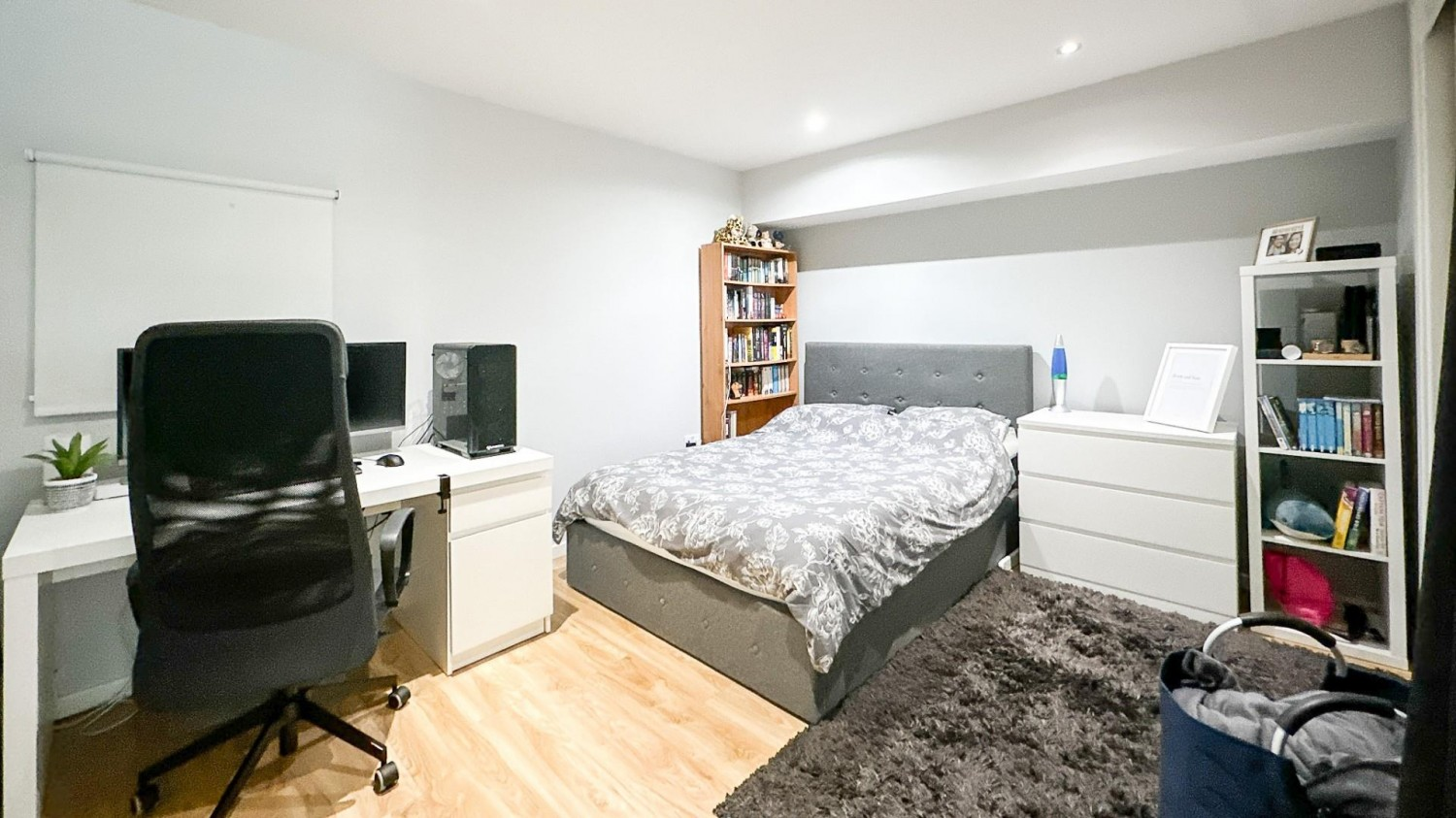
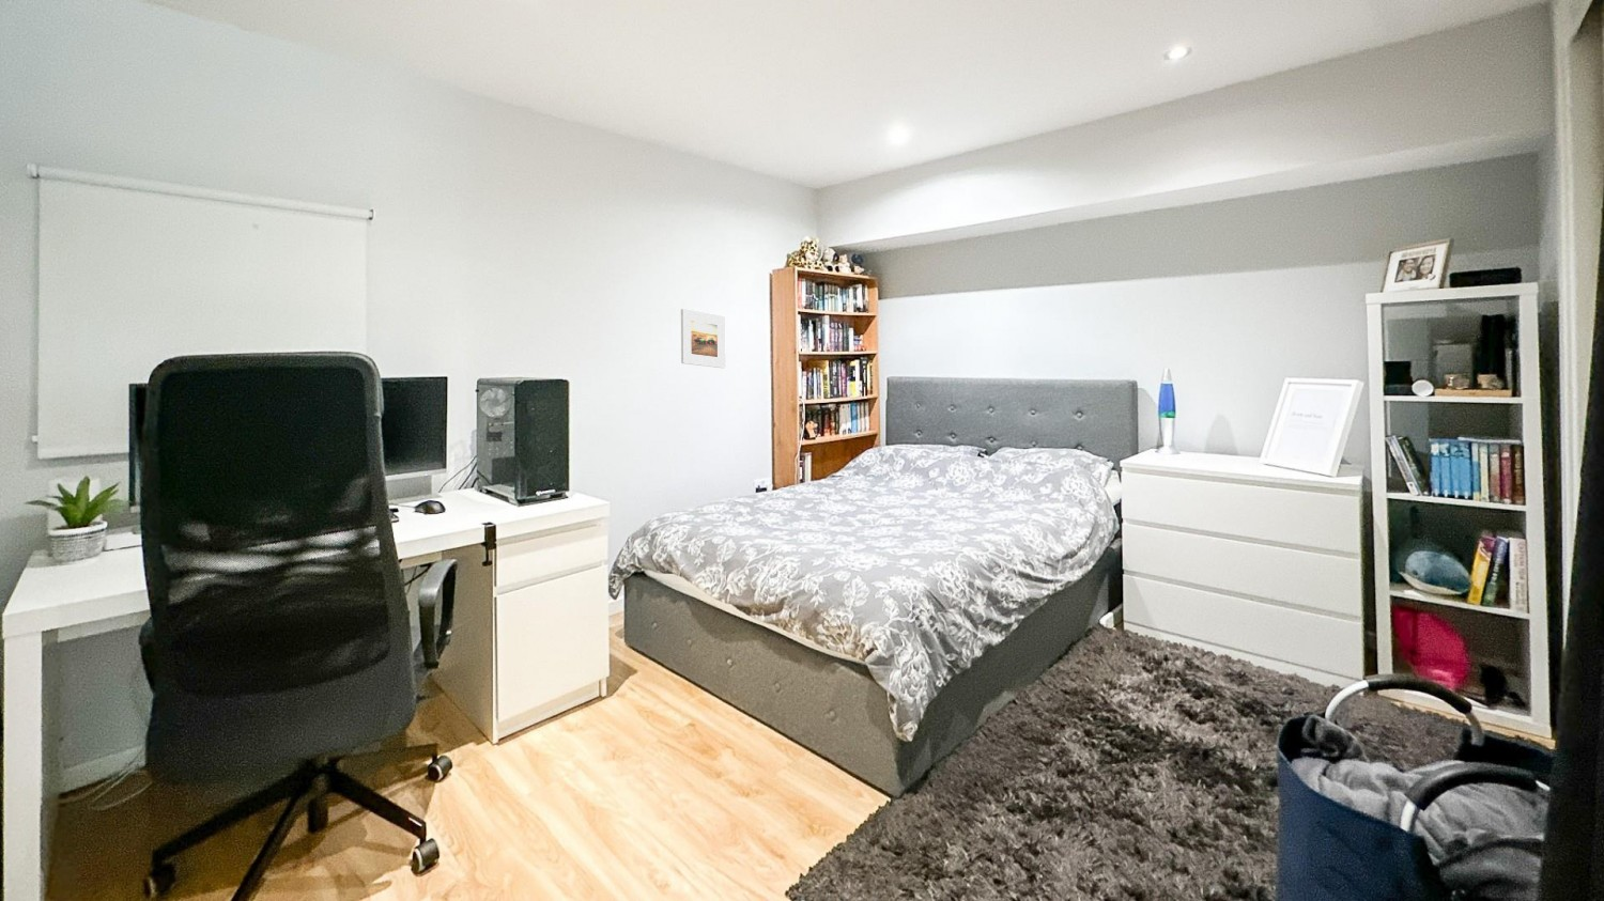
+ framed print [680,307,727,369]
